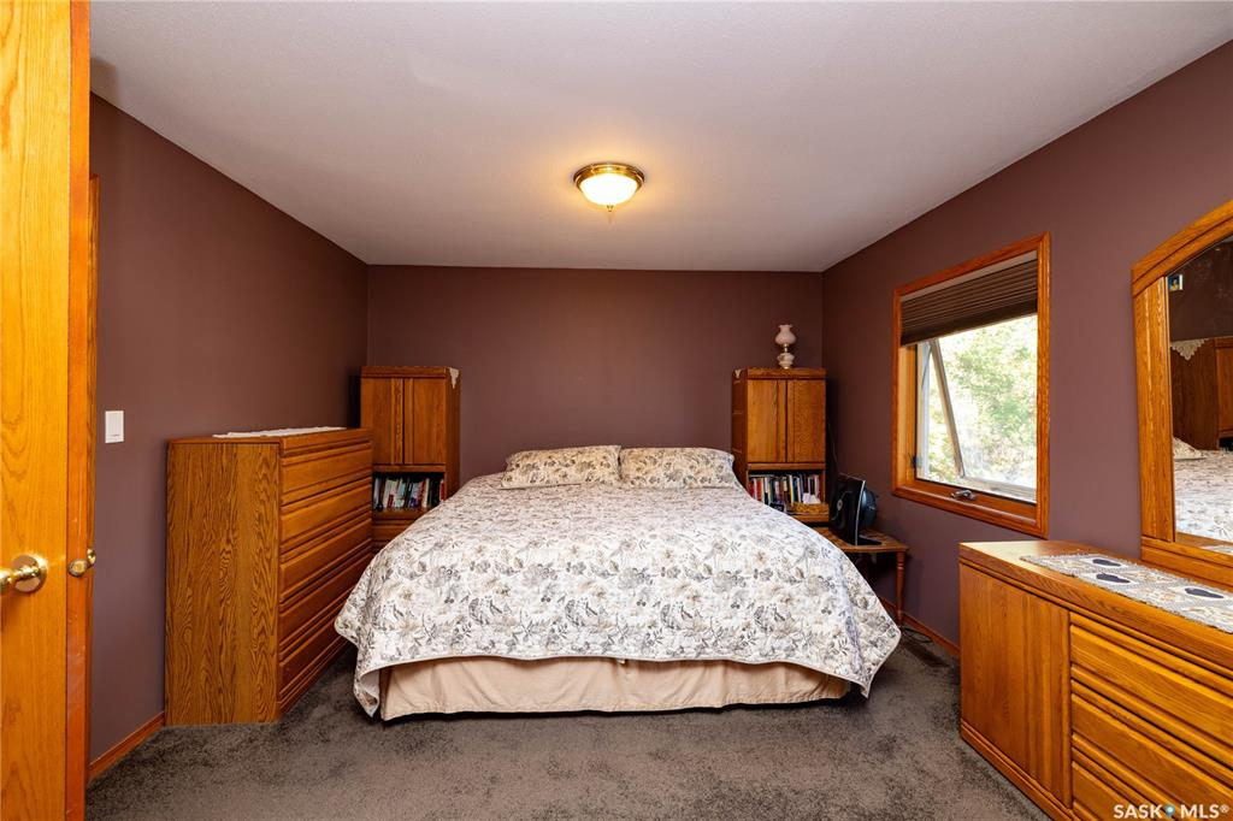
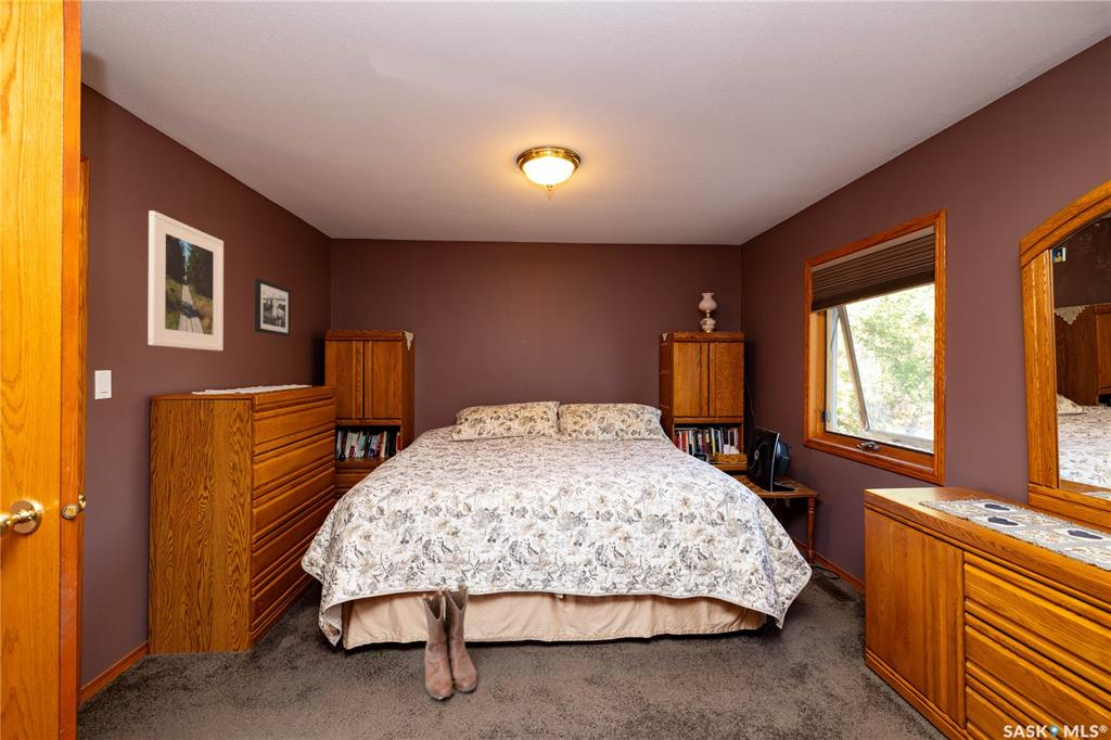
+ boots [421,584,478,700]
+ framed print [146,209,225,352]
+ picture frame [254,278,292,337]
